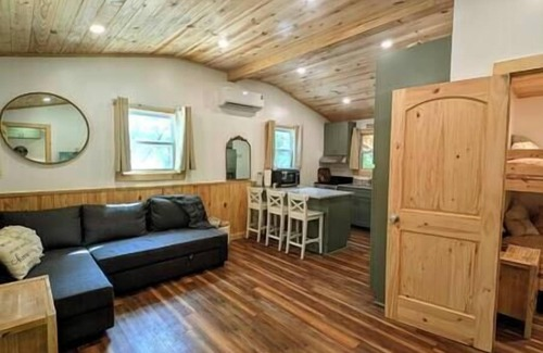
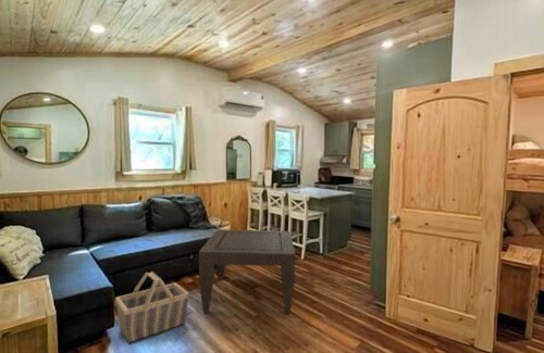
+ coffee table [198,228,297,315]
+ basket [114,270,190,346]
